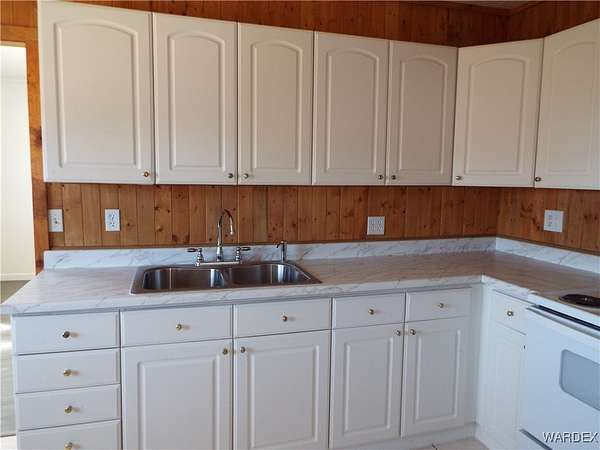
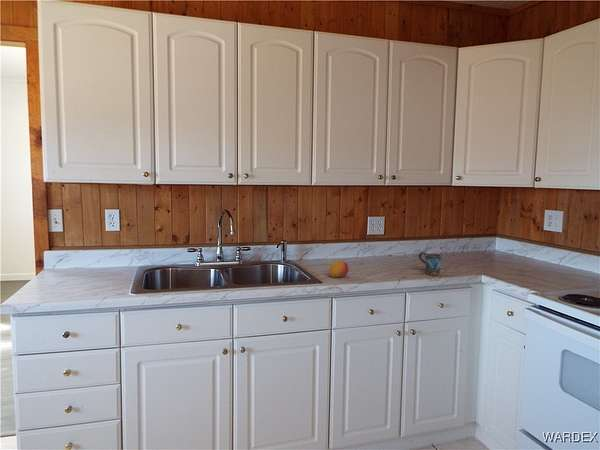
+ mug [418,251,443,276]
+ fruit [328,260,350,278]
